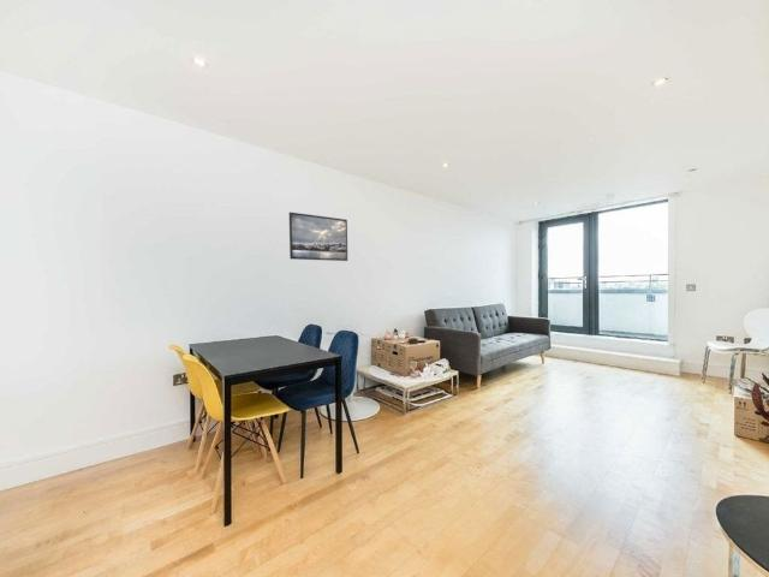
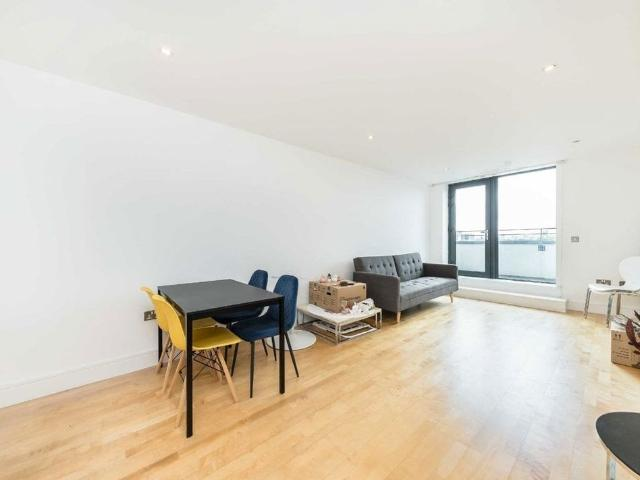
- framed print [288,212,348,262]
